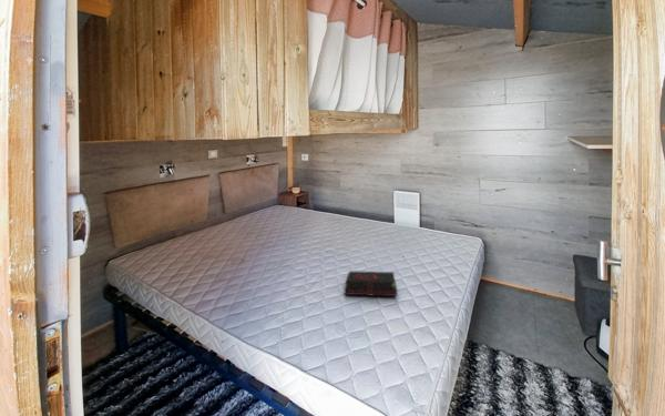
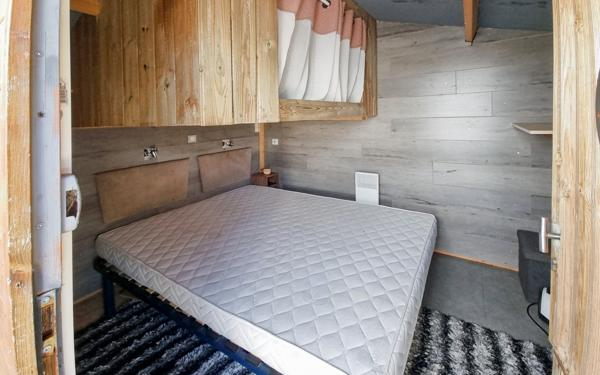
- hardback book [344,271,398,297]
